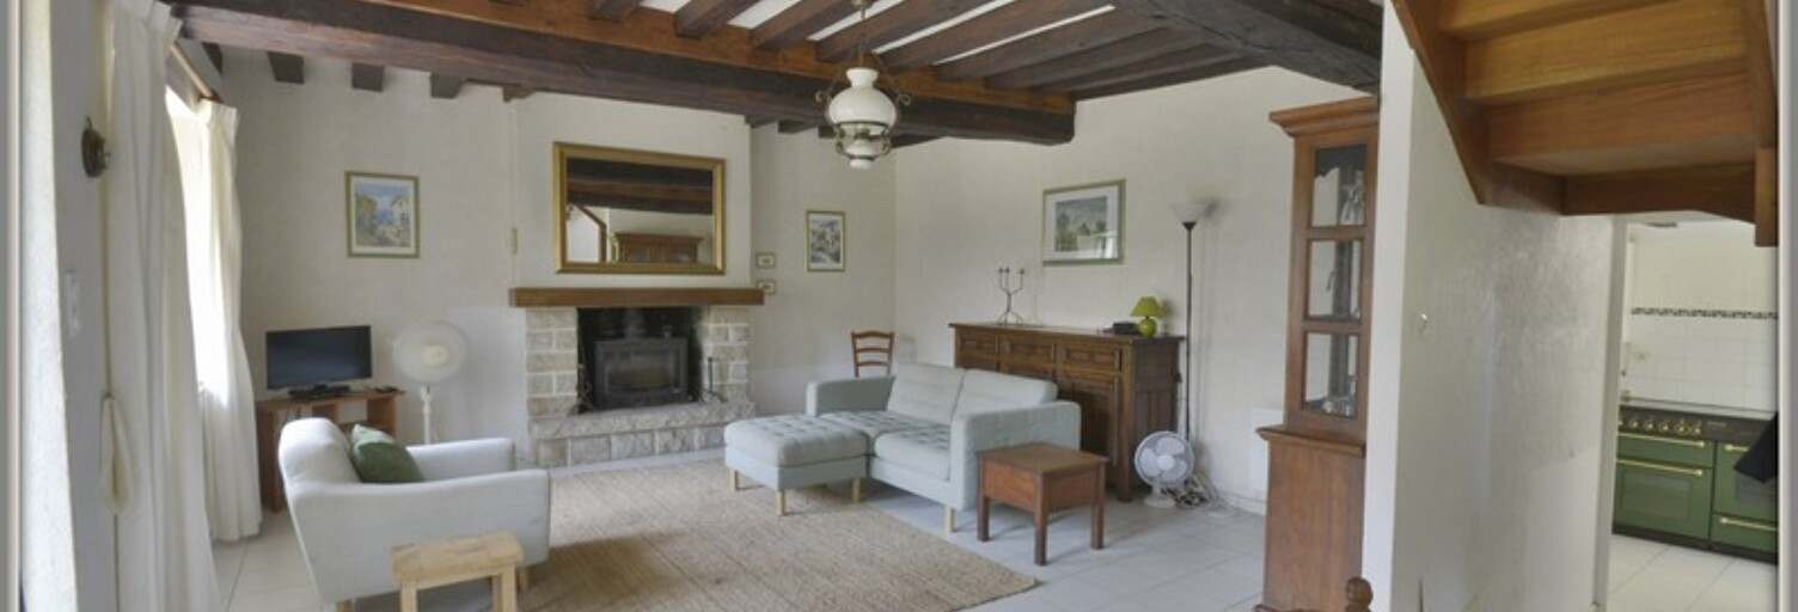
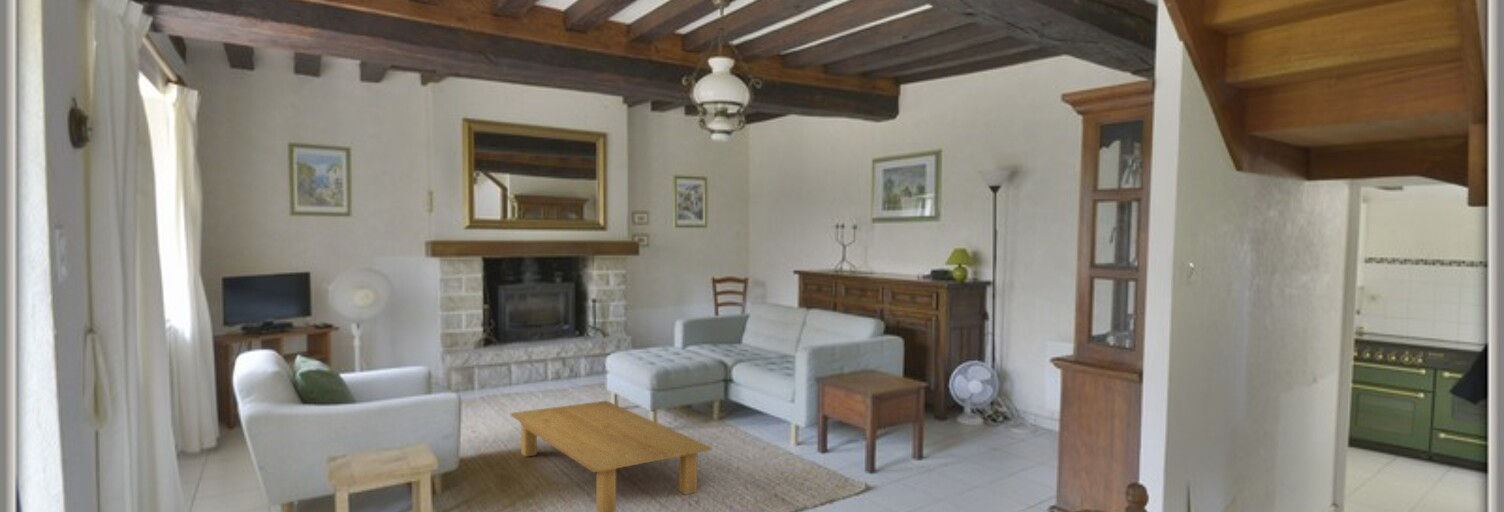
+ coffee table [510,400,712,512]
